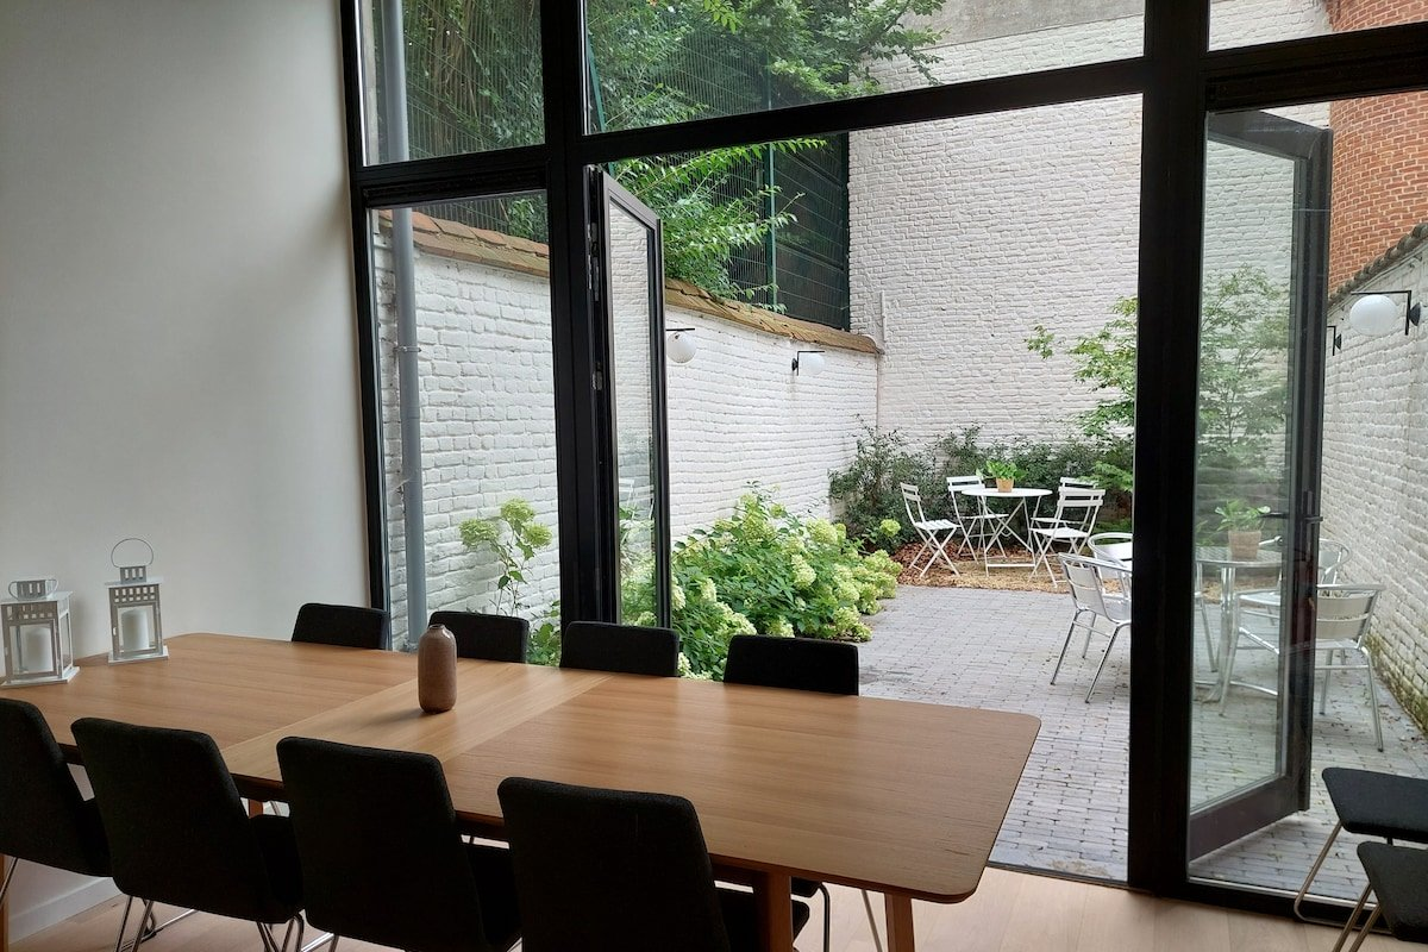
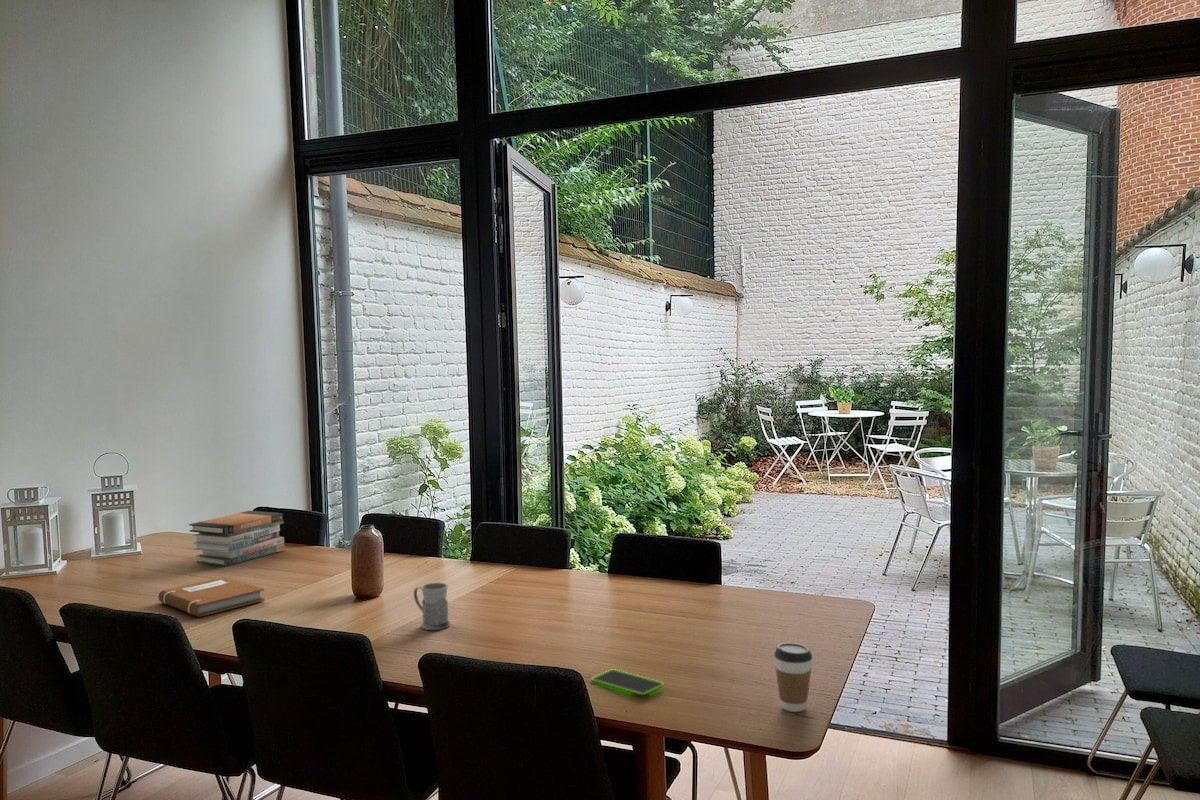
+ book stack [188,510,286,567]
+ mug [413,582,451,631]
+ notebook [158,575,265,618]
+ smartphone [591,668,665,697]
+ coffee cup [773,642,813,713]
